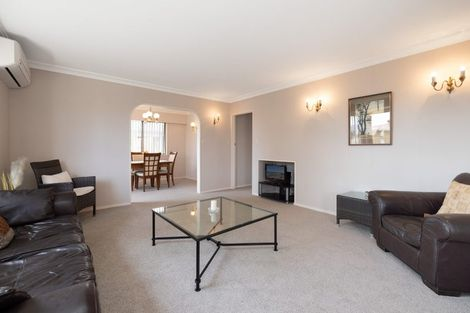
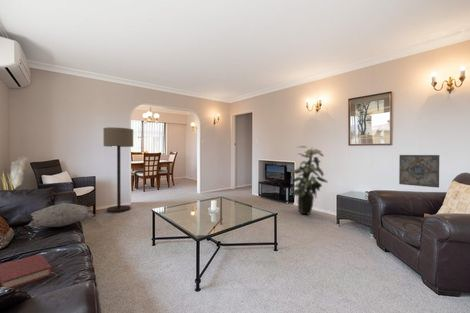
+ decorative pillow [27,202,95,228]
+ wall art [398,154,440,188]
+ hardback book [0,253,53,289]
+ floor lamp [103,127,134,213]
+ indoor plant [289,145,329,216]
